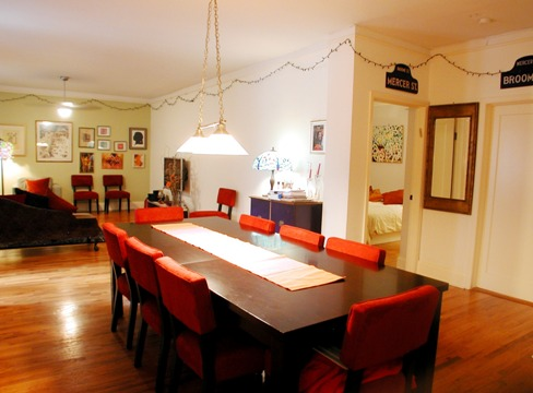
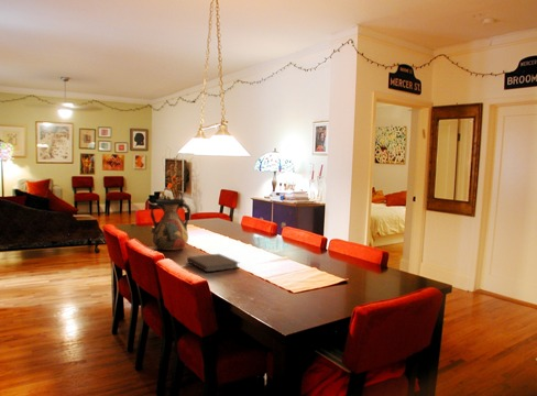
+ notebook [186,253,241,273]
+ vase [147,198,191,252]
